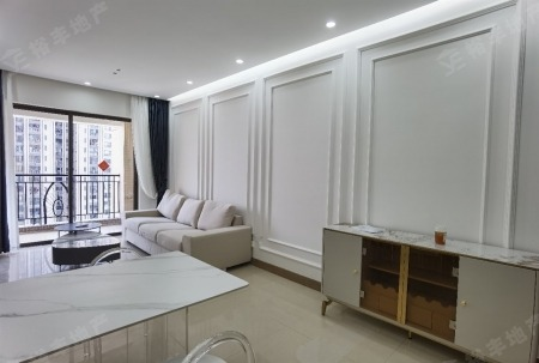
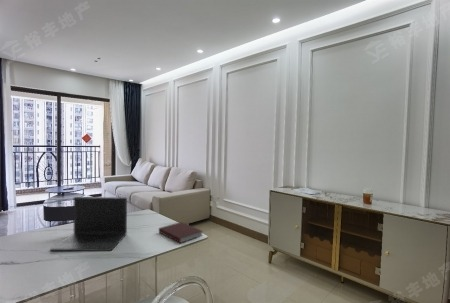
+ laptop [49,196,128,252]
+ notebook [158,221,203,244]
